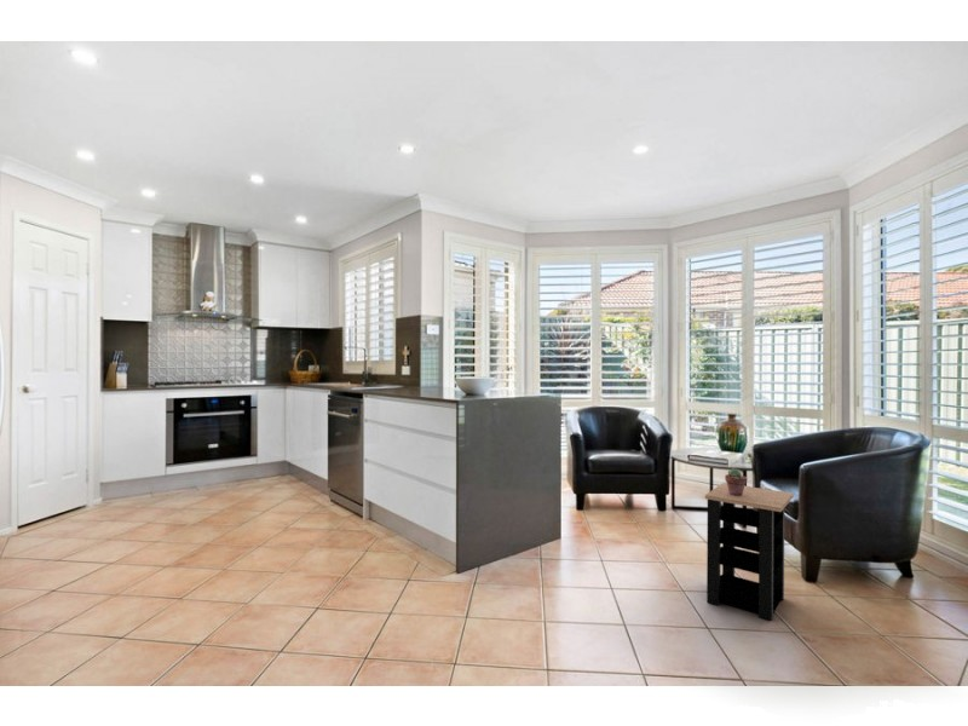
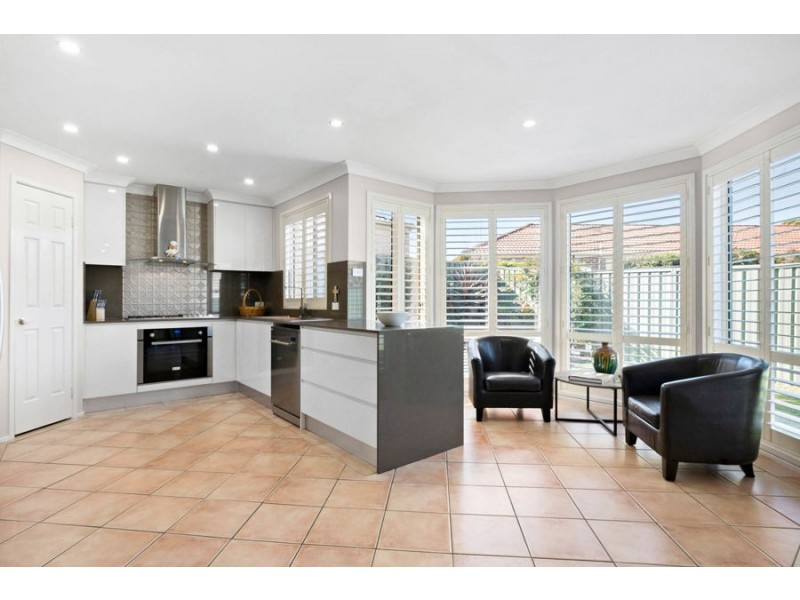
- side table [704,482,795,622]
- potted succulent [724,467,748,496]
